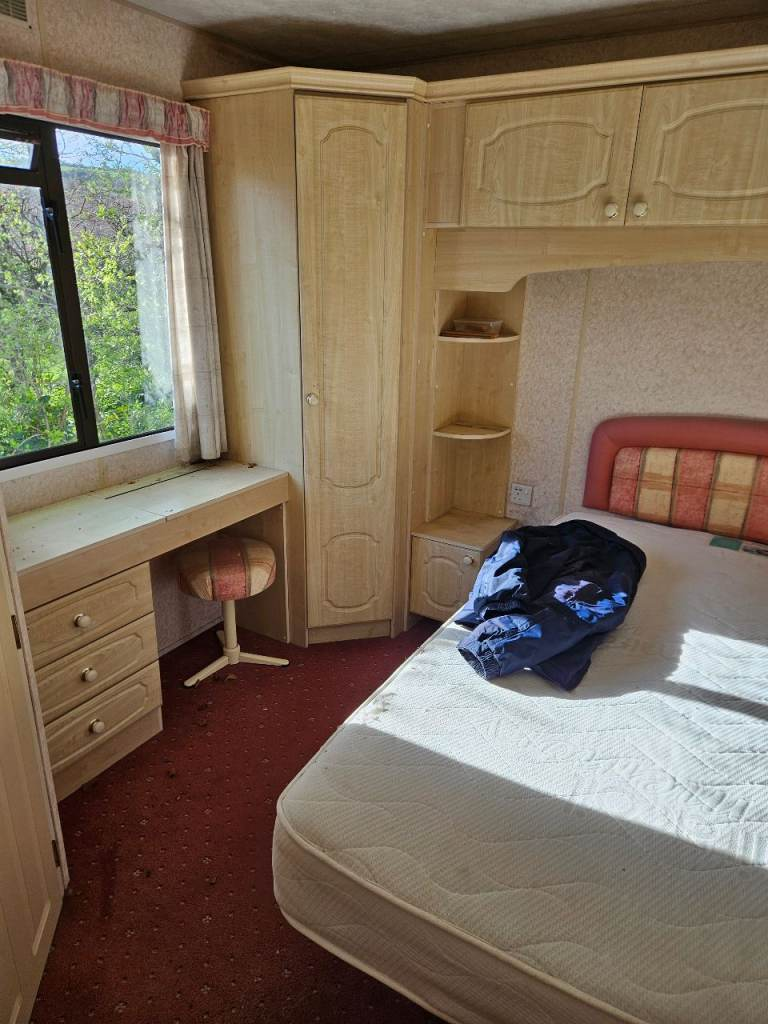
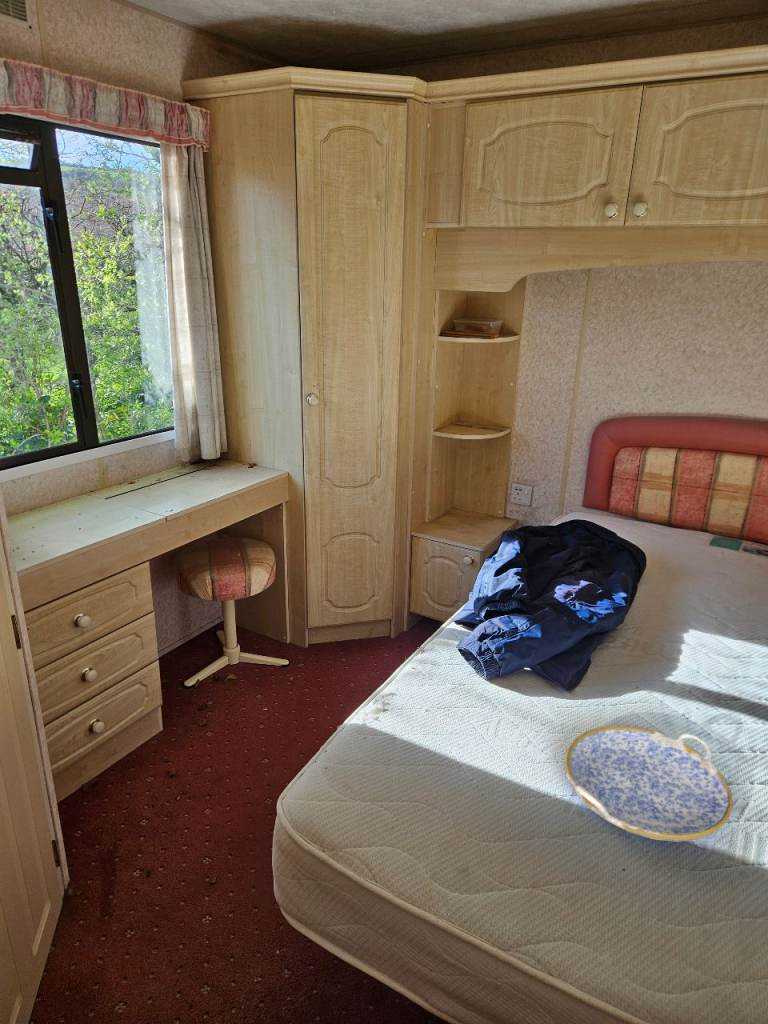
+ serving tray [563,725,734,843]
